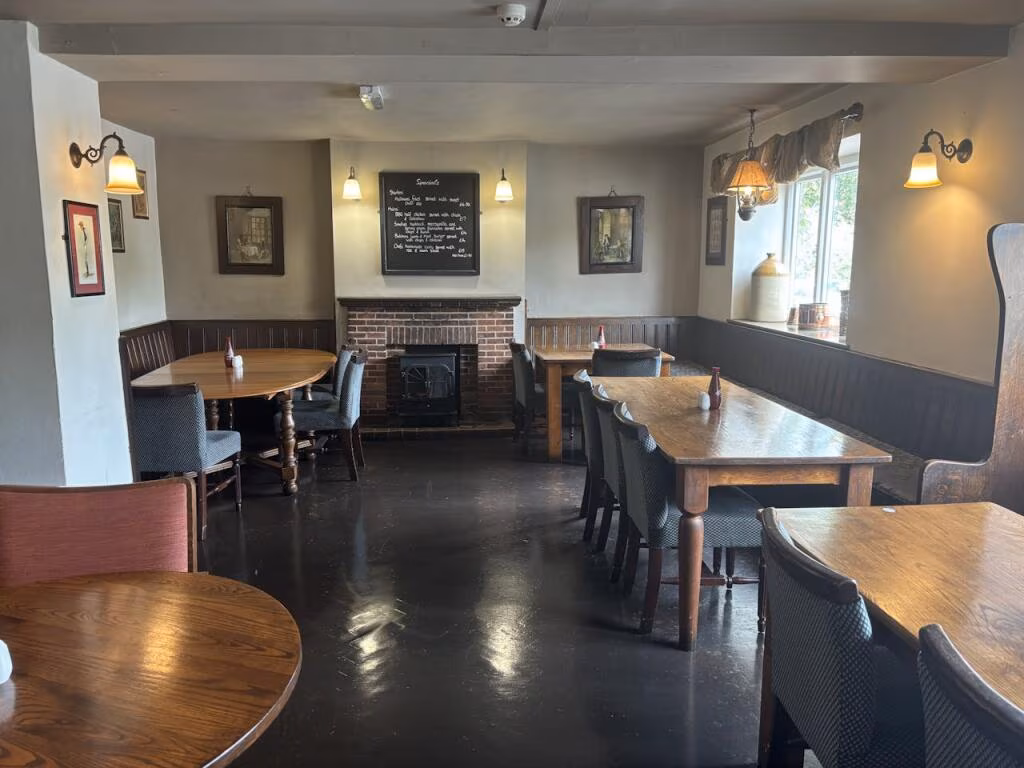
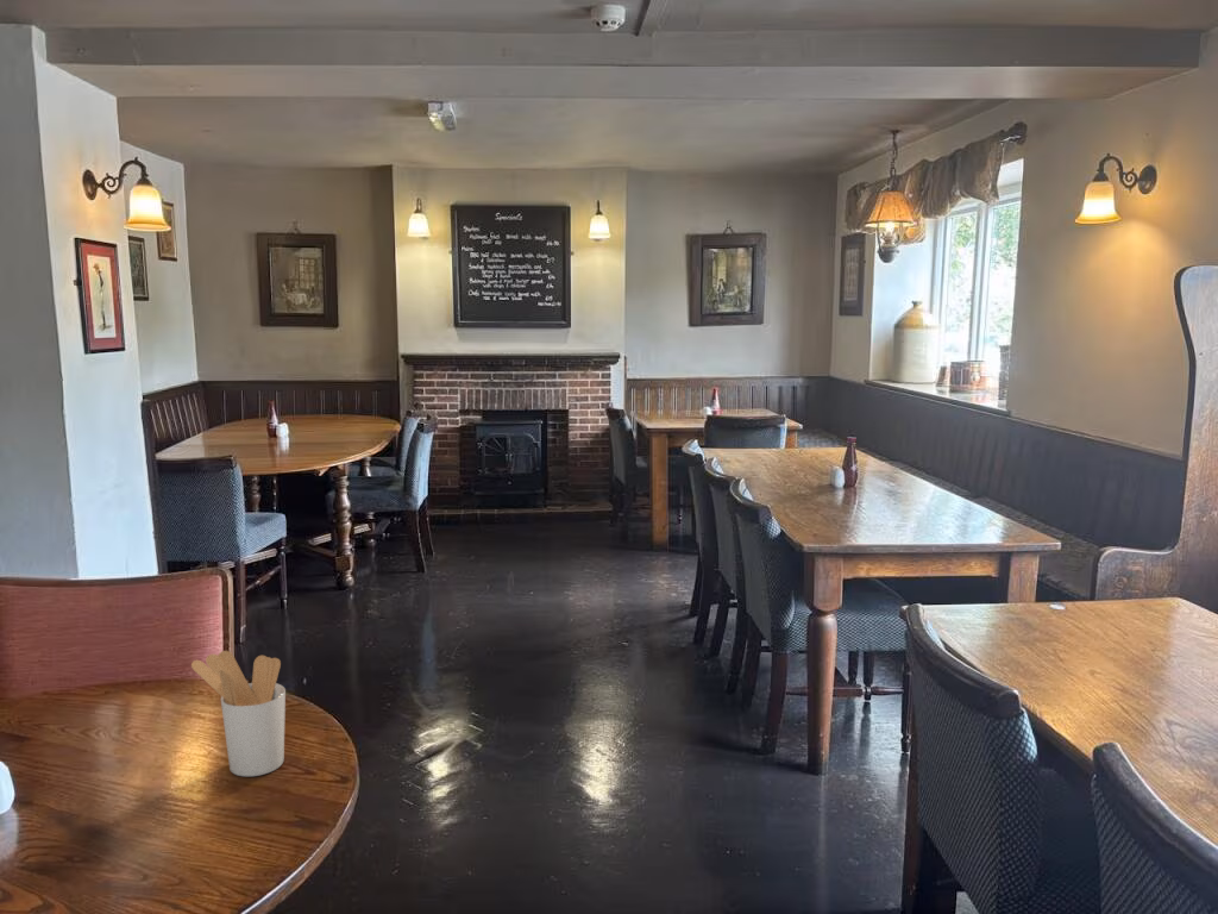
+ utensil holder [190,650,287,777]
